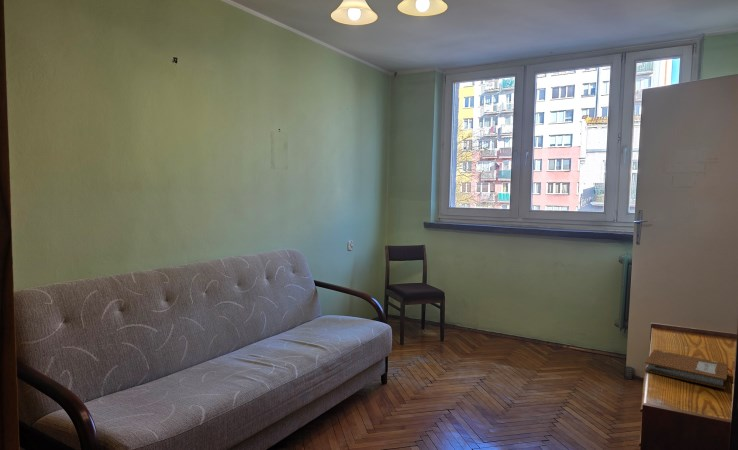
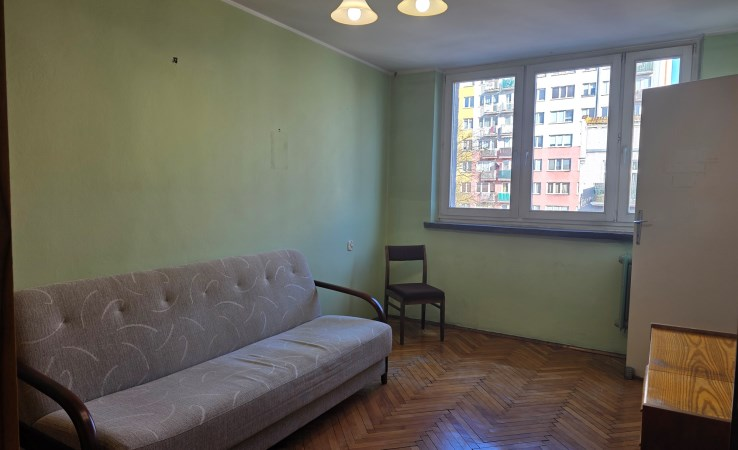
- notebook [644,349,733,390]
